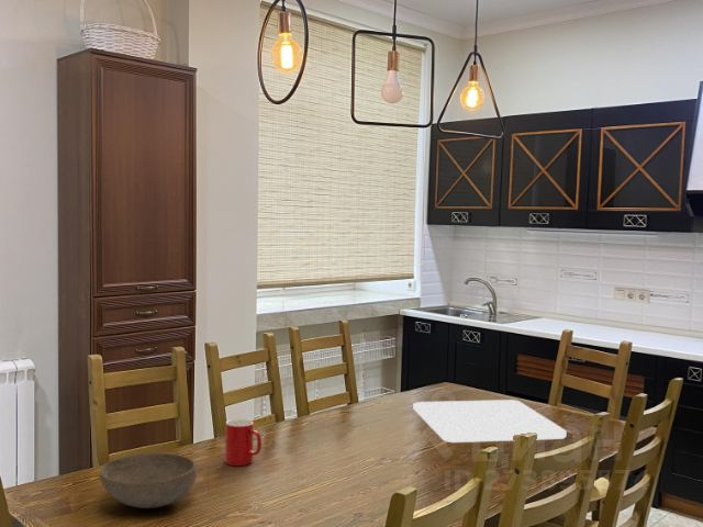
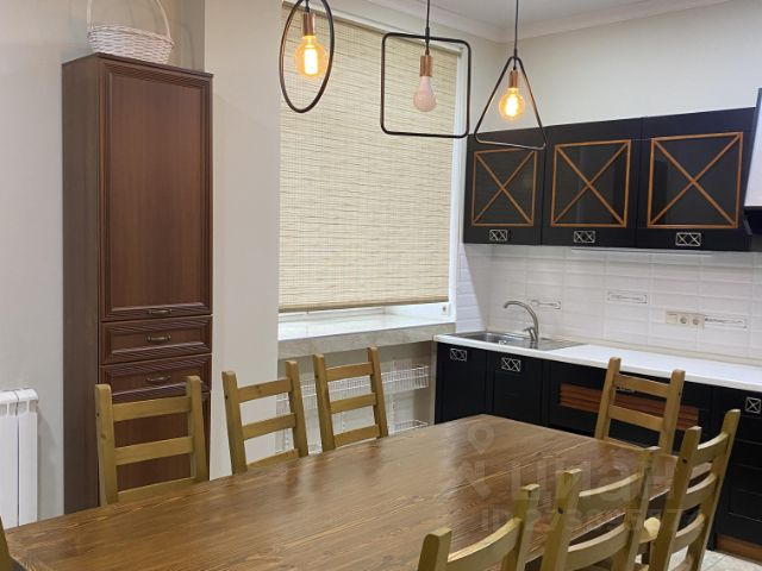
- bowl [100,452,198,509]
- placemat [412,399,568,444]
- cup [224,418,263,467]
